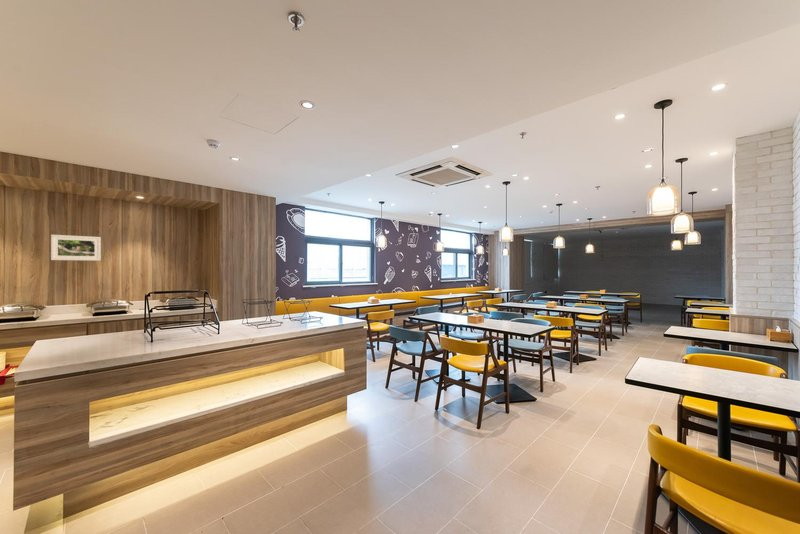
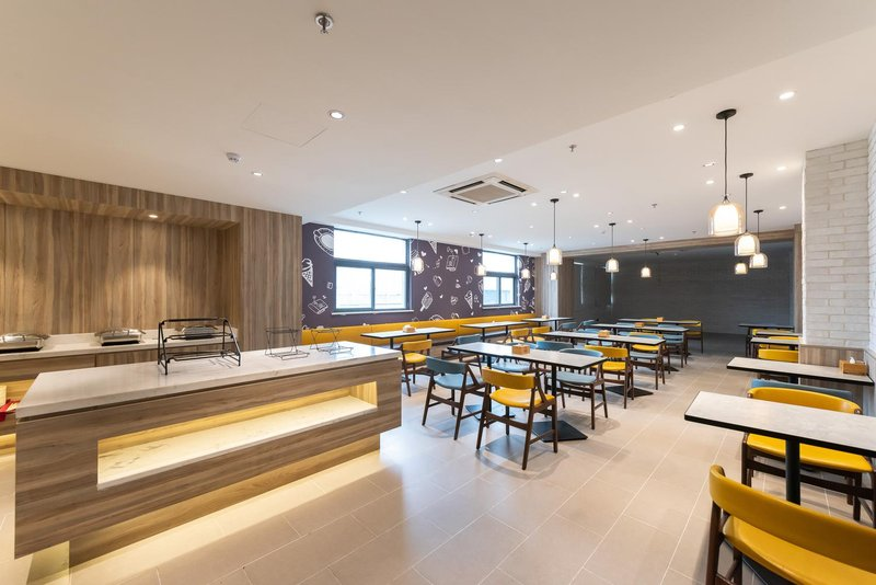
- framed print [50,234,102,262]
